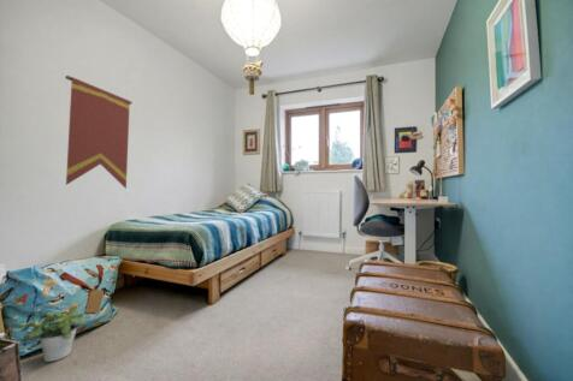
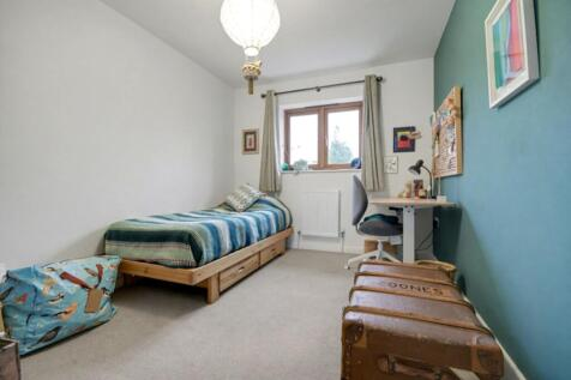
- pennant [65,75,134,190]
- potted plant [18,304,85,363]
